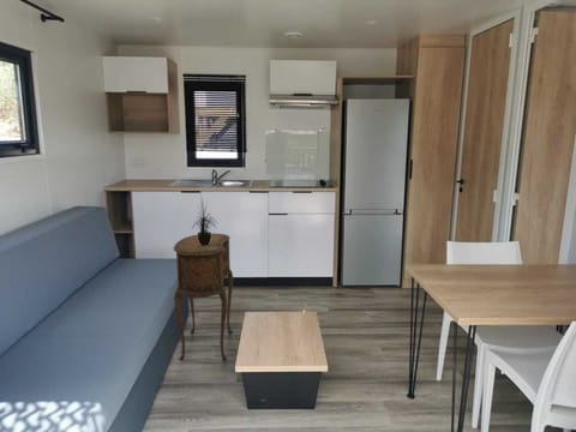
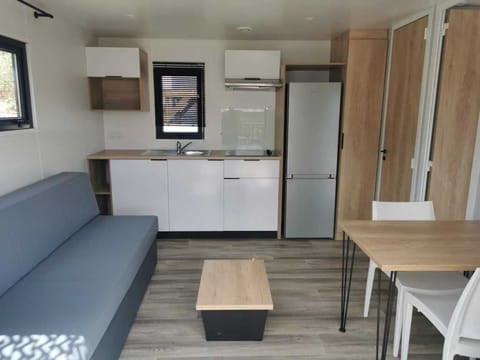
- side table [172,233,234,362]
- potted plant [191,197,218,246]
